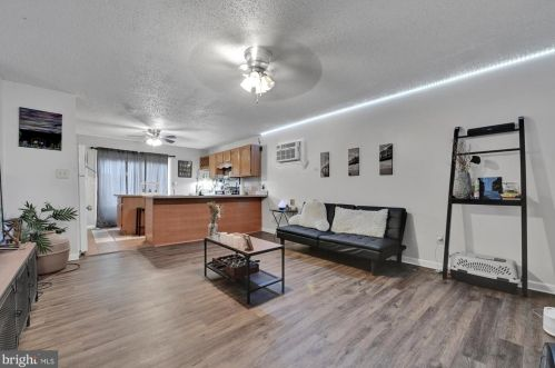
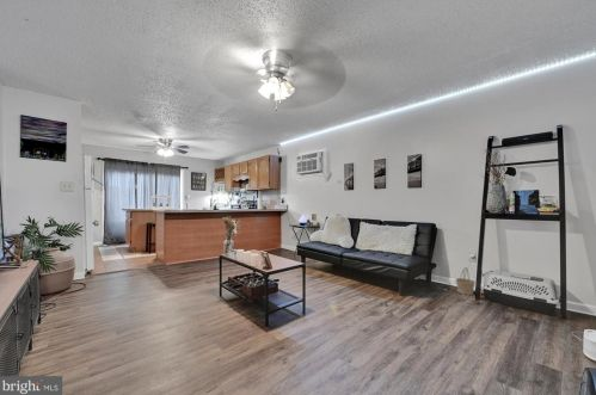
+ basket [455,266,477,296]
